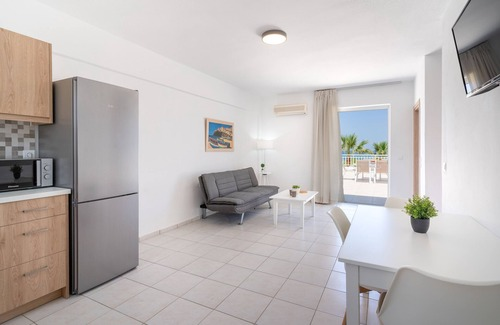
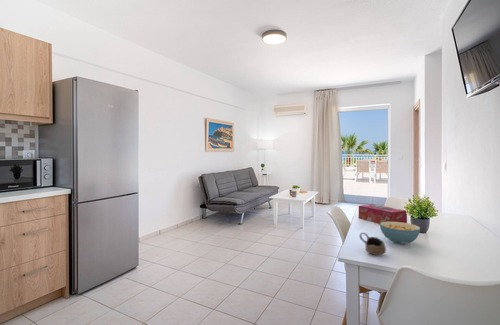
+ tissue box [358,203,408,224]
+ cup [359,232,387,256]
+ cereal bowl [379,222,421,245]
